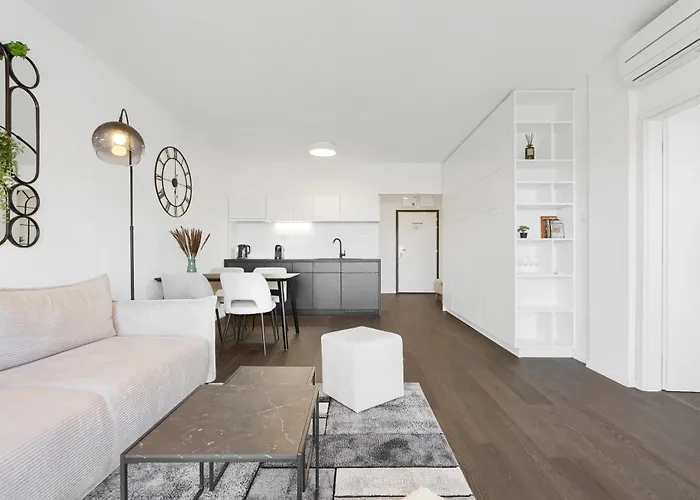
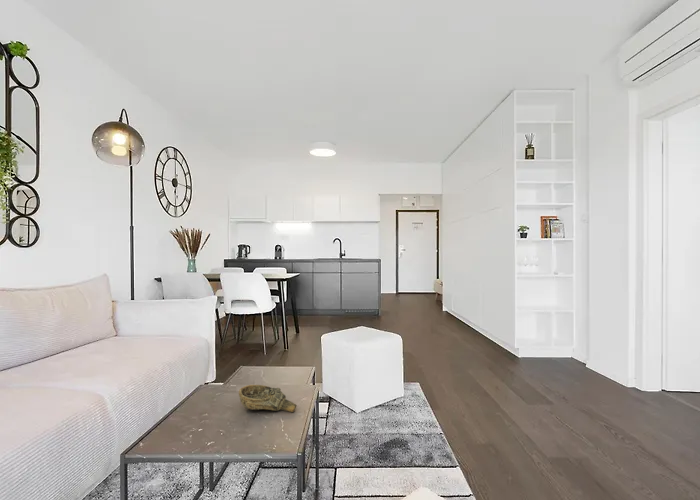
+ decorative bowl [238,384,298,413]
